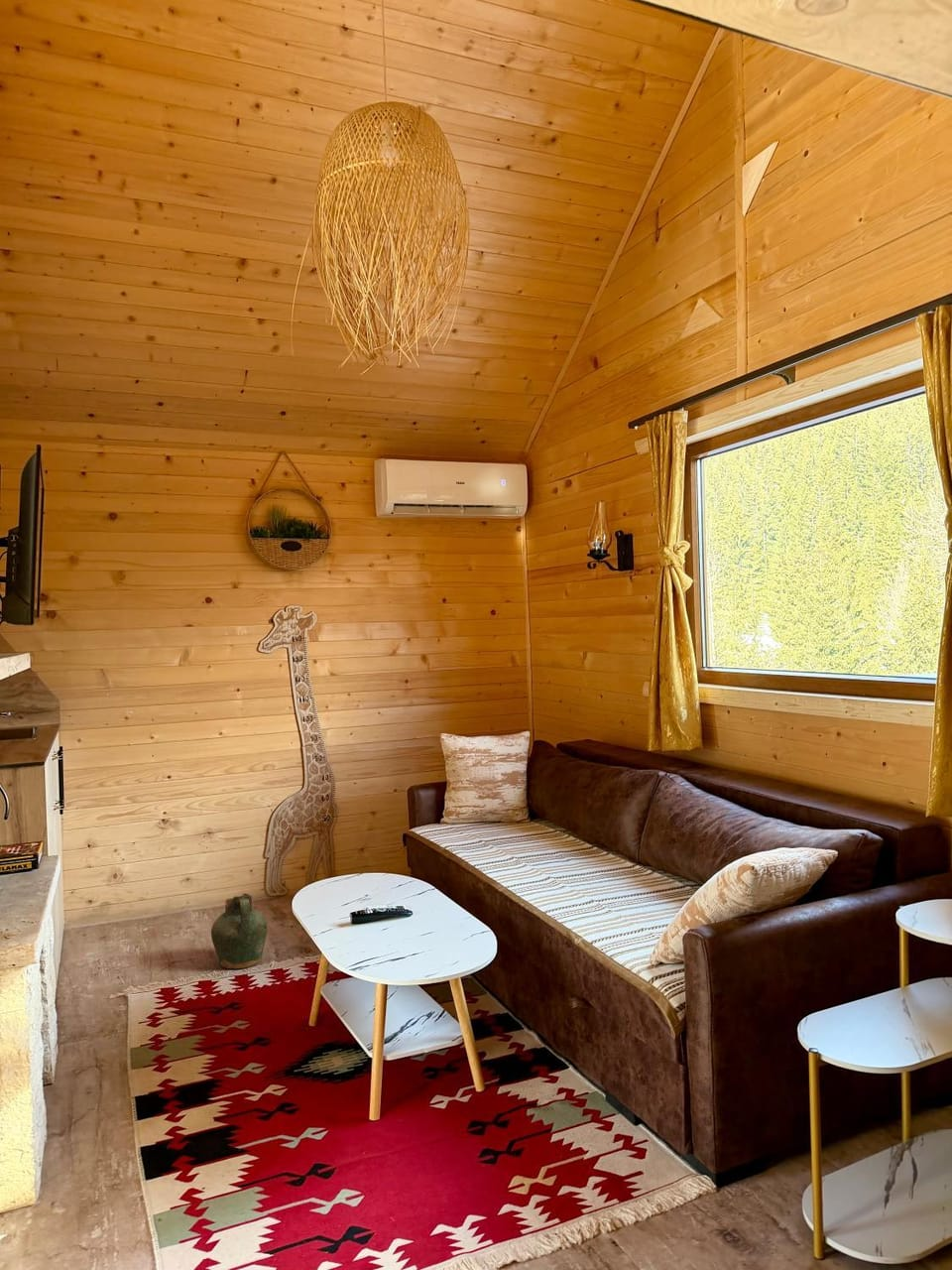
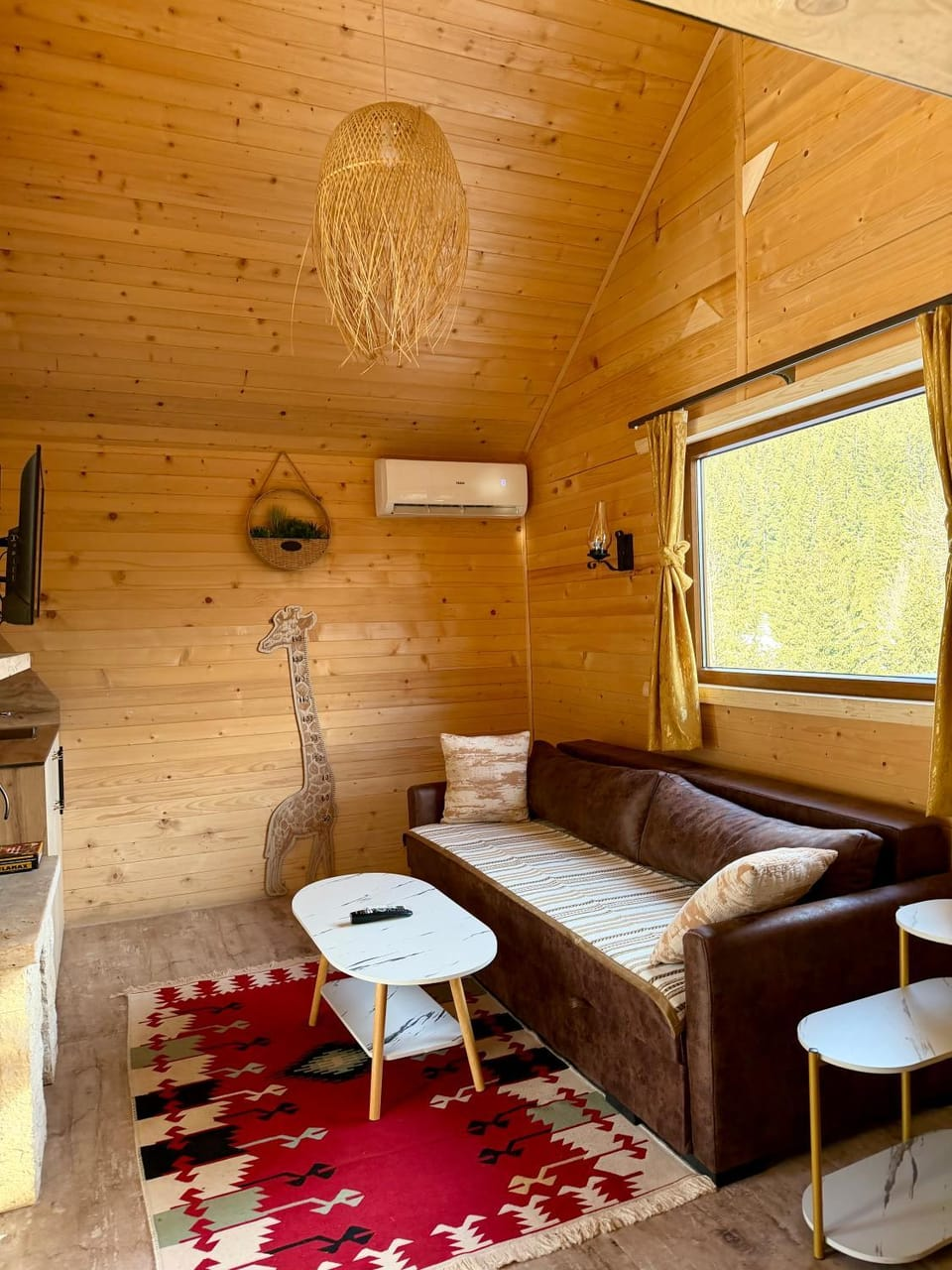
- ceramic jug [210,893,268,969]
